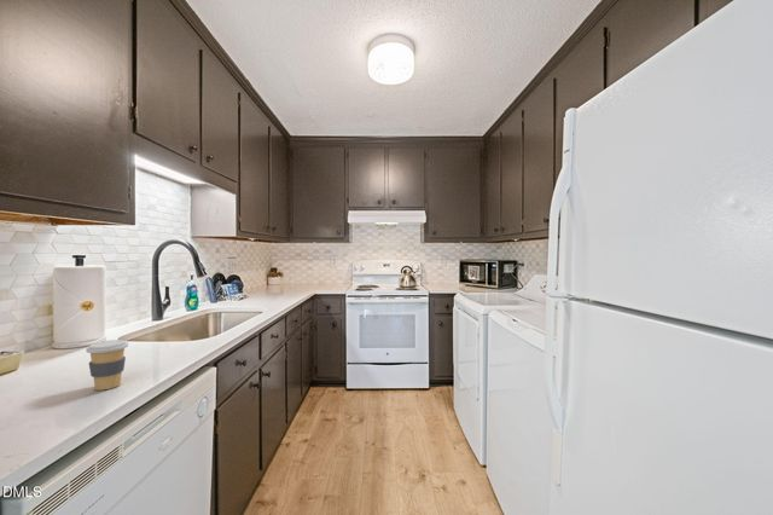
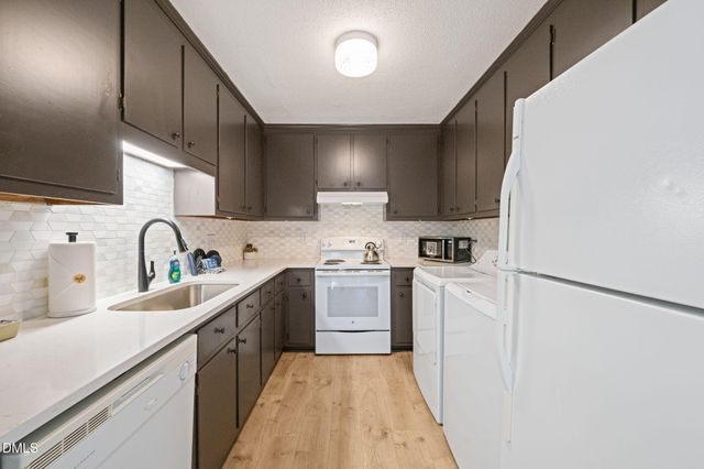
- coffee cup [85,338,129,392]
